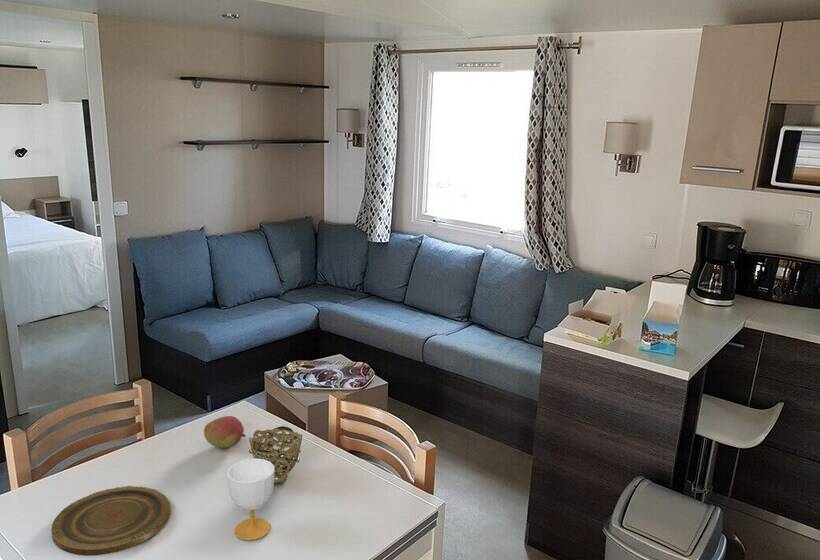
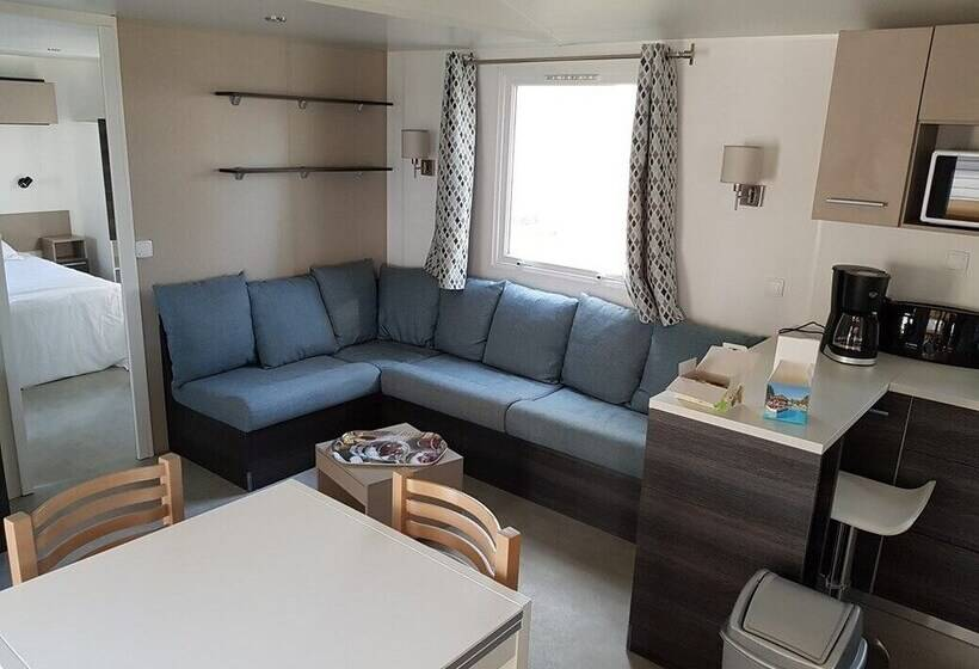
- fruit [203,415,247,449]
- plate [50,485,172,557]
- cup [226,458,275,541]
- decorative bowl [248,425,303,486]
